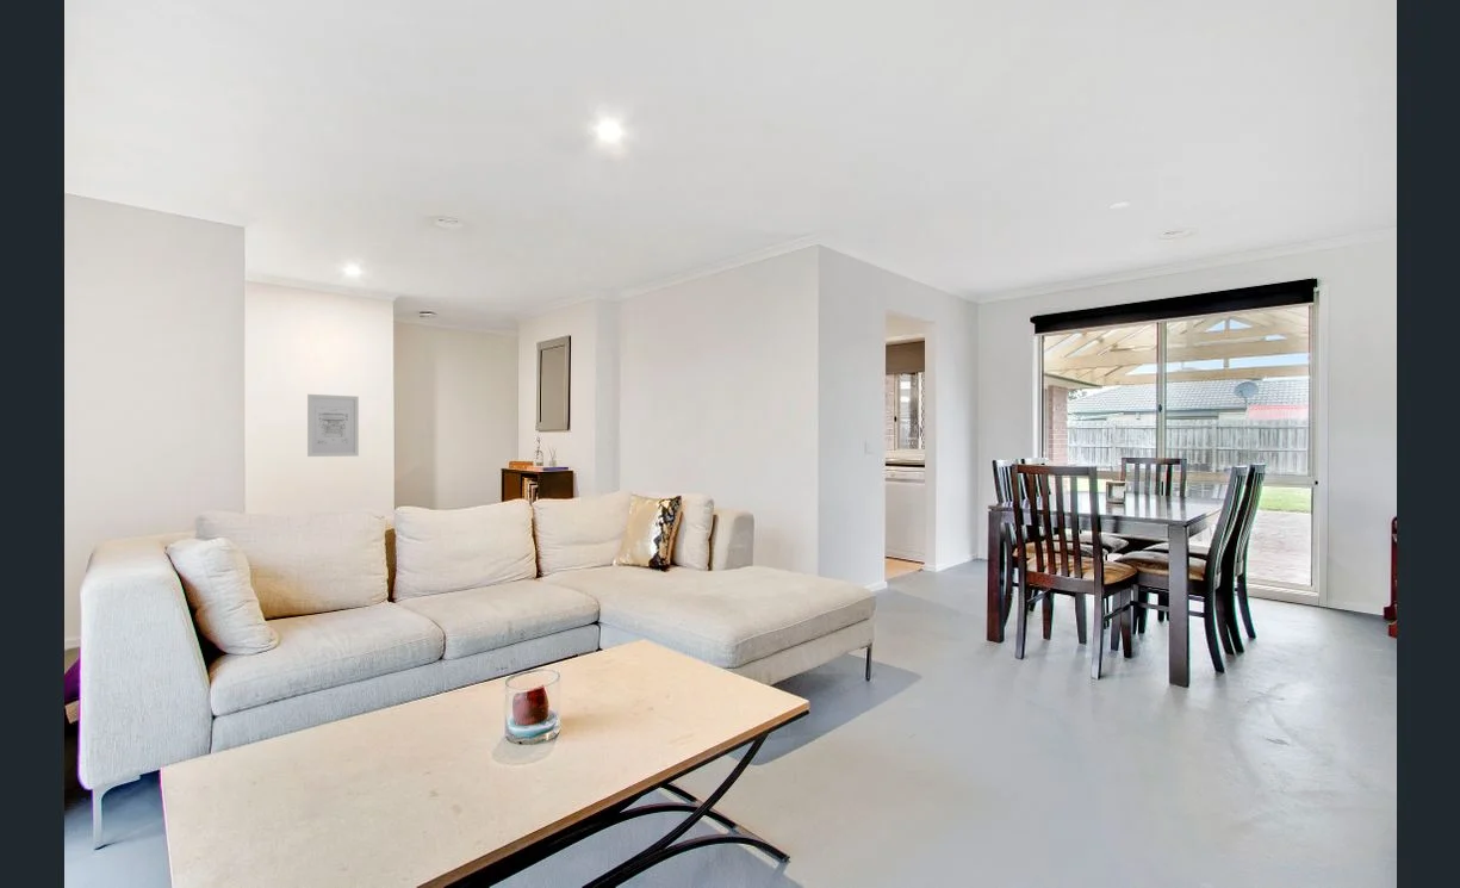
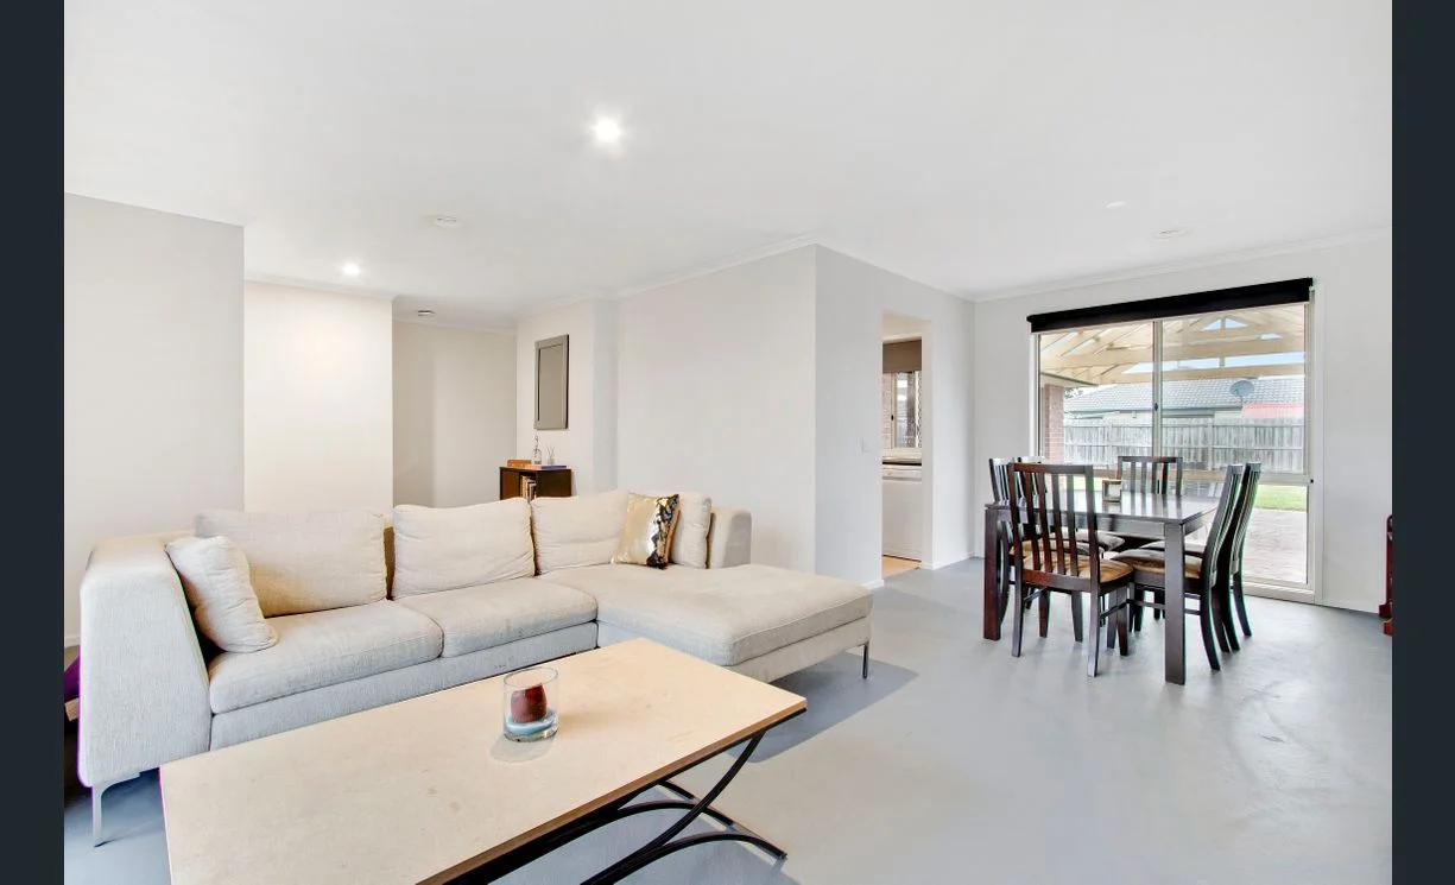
- wall art [306,393,360,458]
